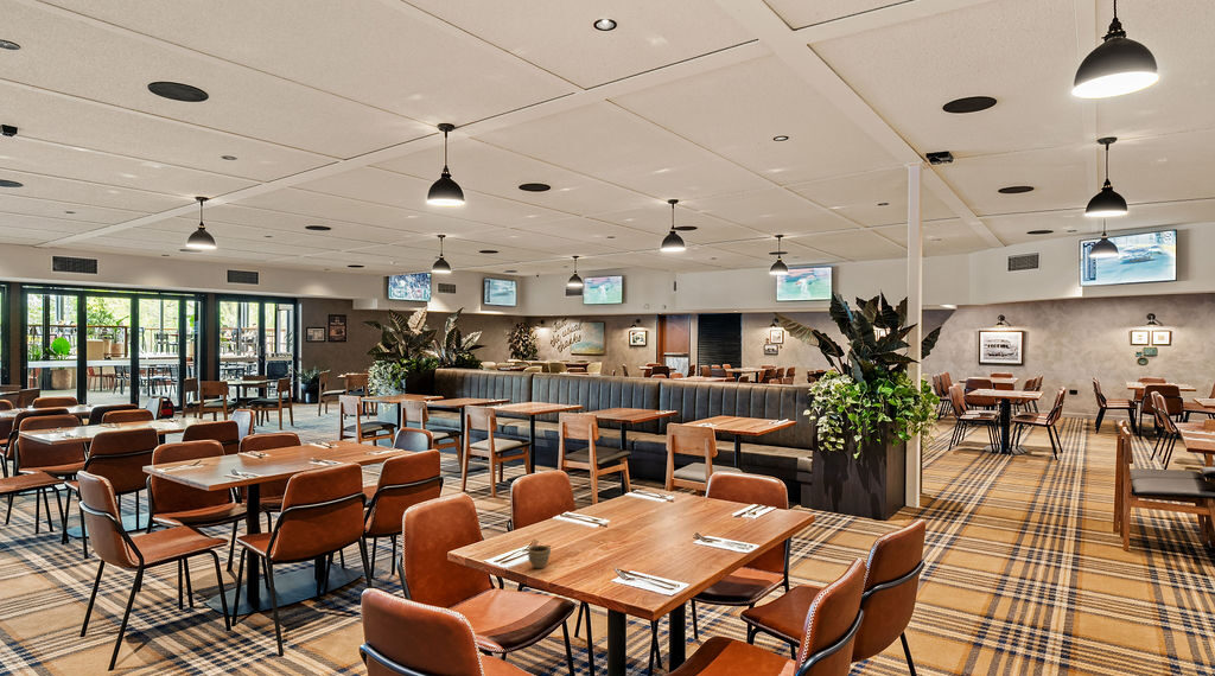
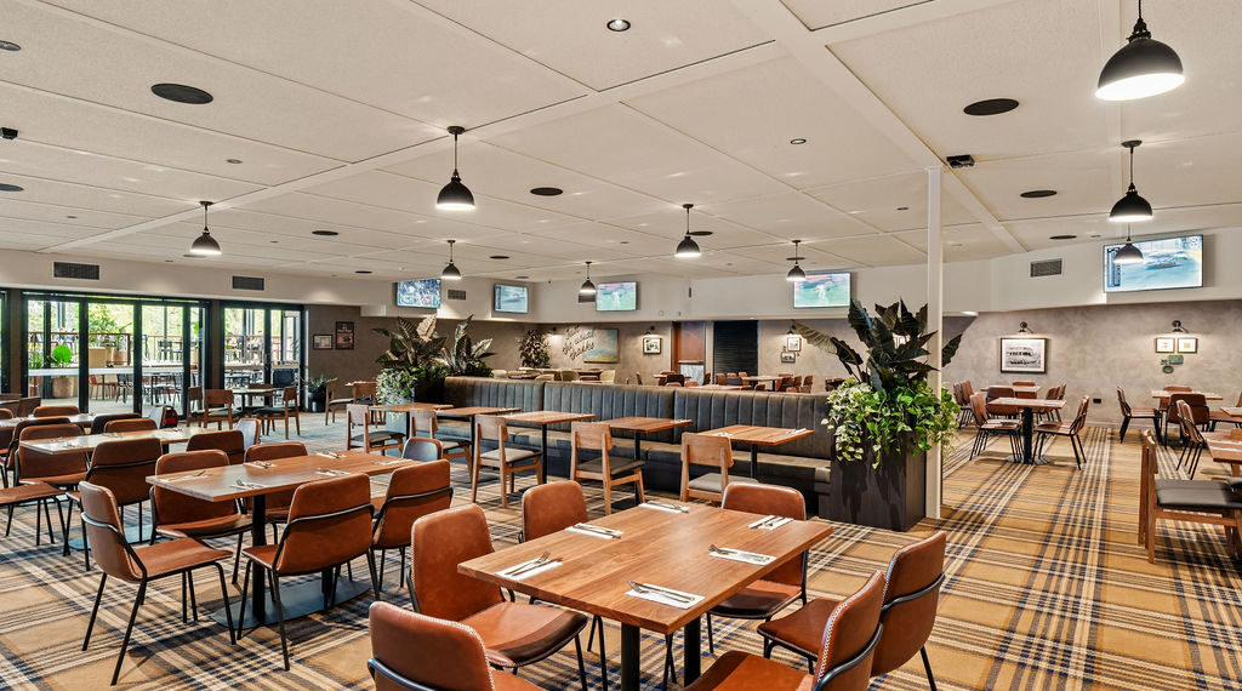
- cup [527,544,552,569]
